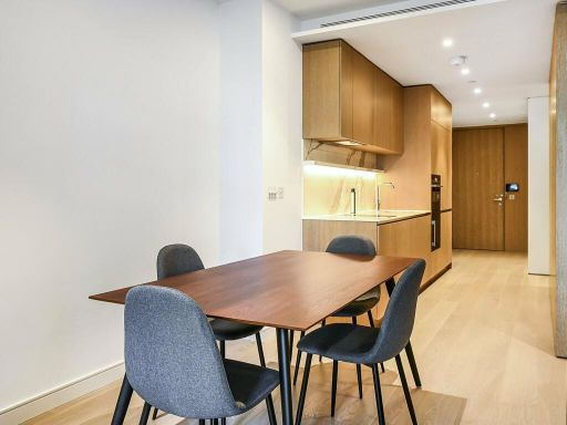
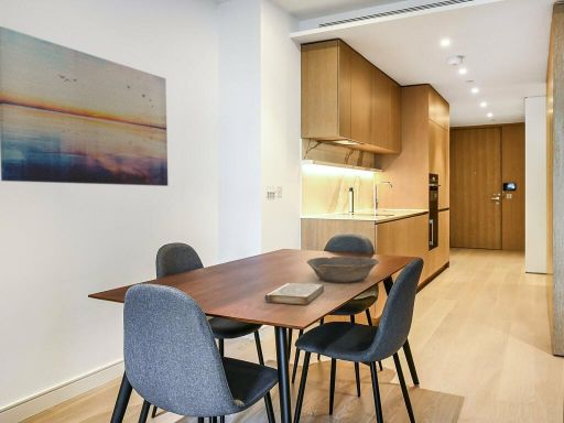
+ book [263,282,325,306]
+ wall art [0,25,169,187]
+ bowl [306,256,380,283]
